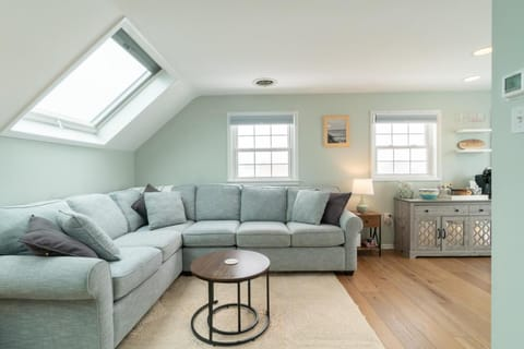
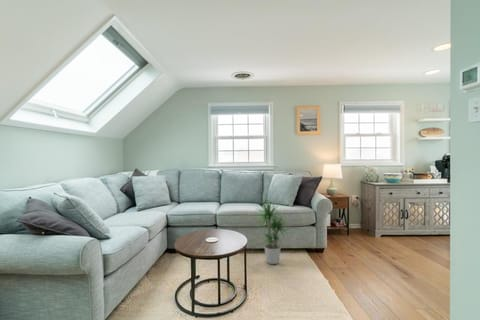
+ potted plant [252,198,293,265]
